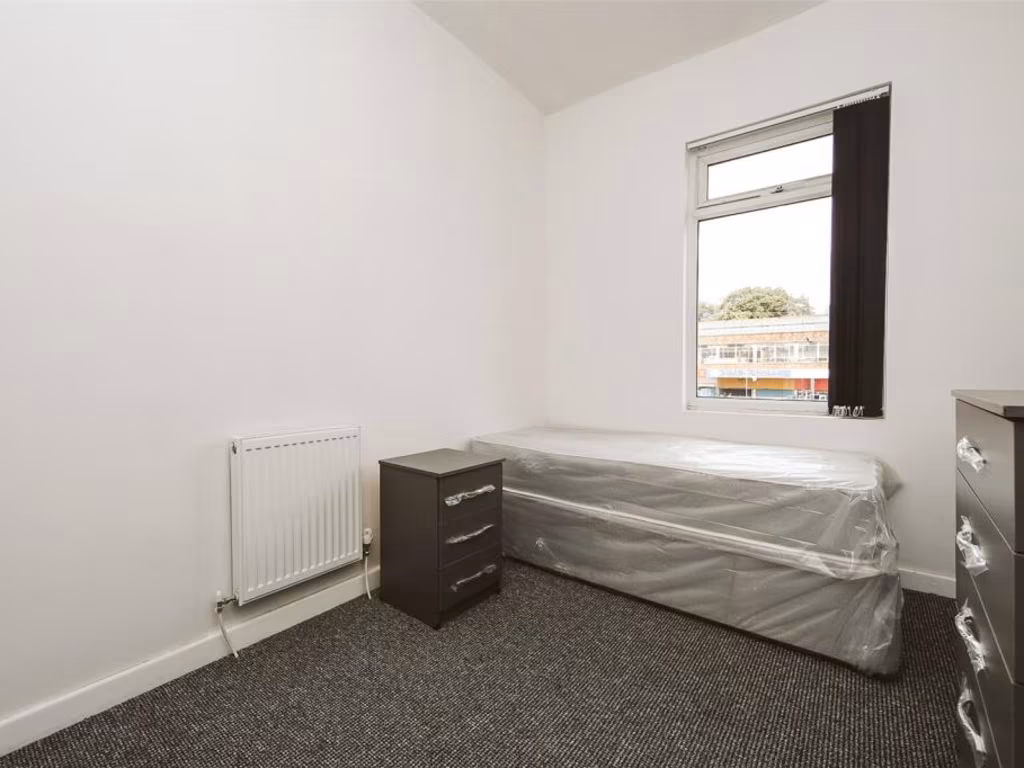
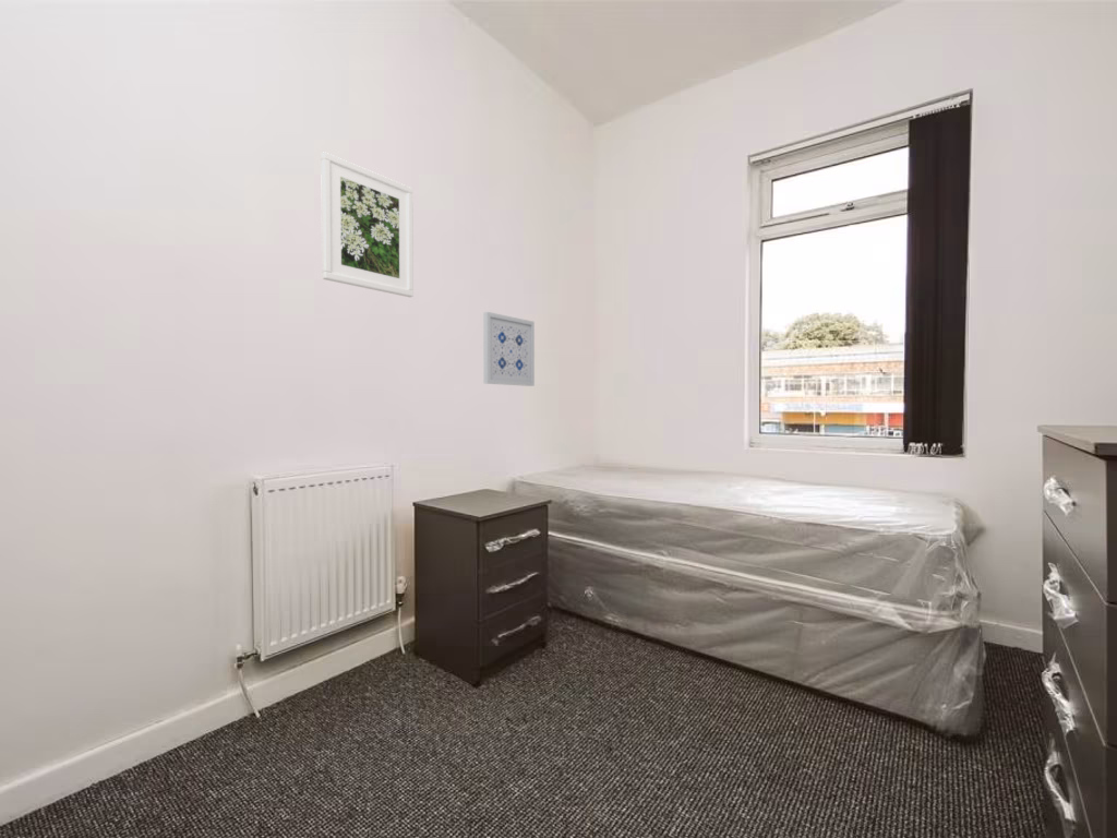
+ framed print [320,151,415,298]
+ wall art [482,311,536,387]
